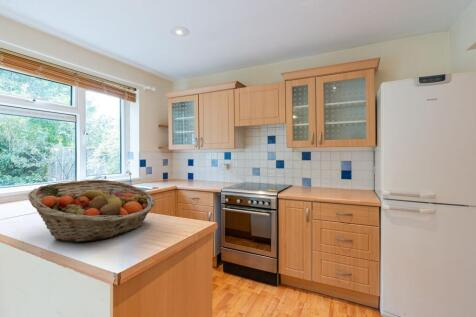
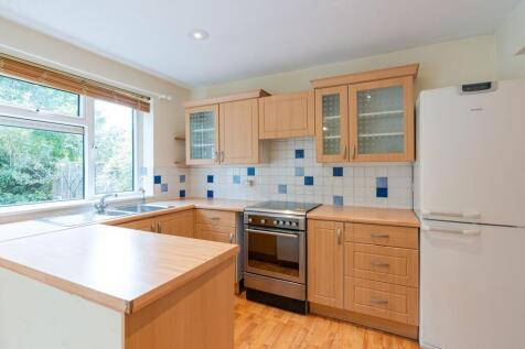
- fruit basket [27,179,156,243]
